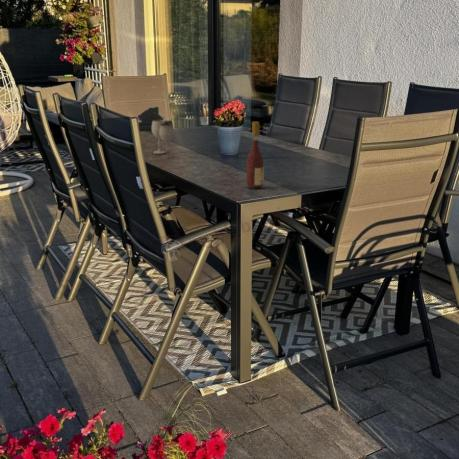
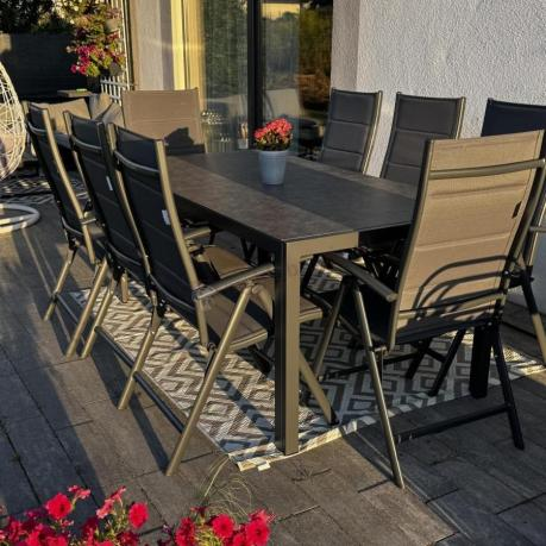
- wine bottle [245,121,265,189]
- wineglass [151,119,175,160]
